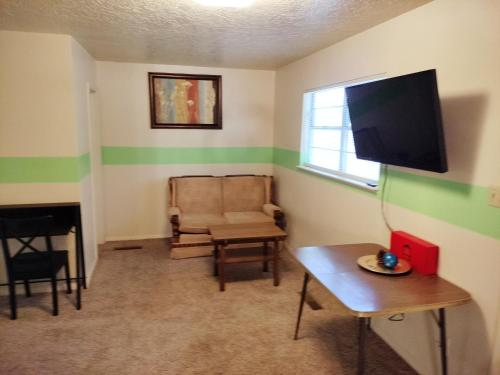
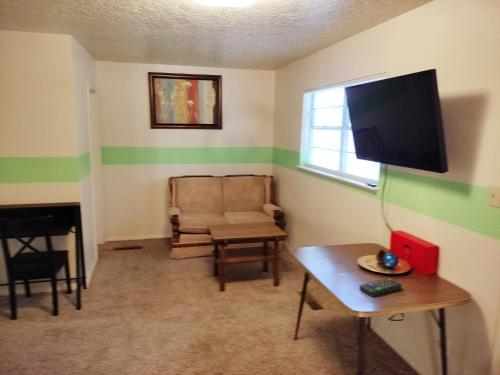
+ remote control [358,277,403,297]
